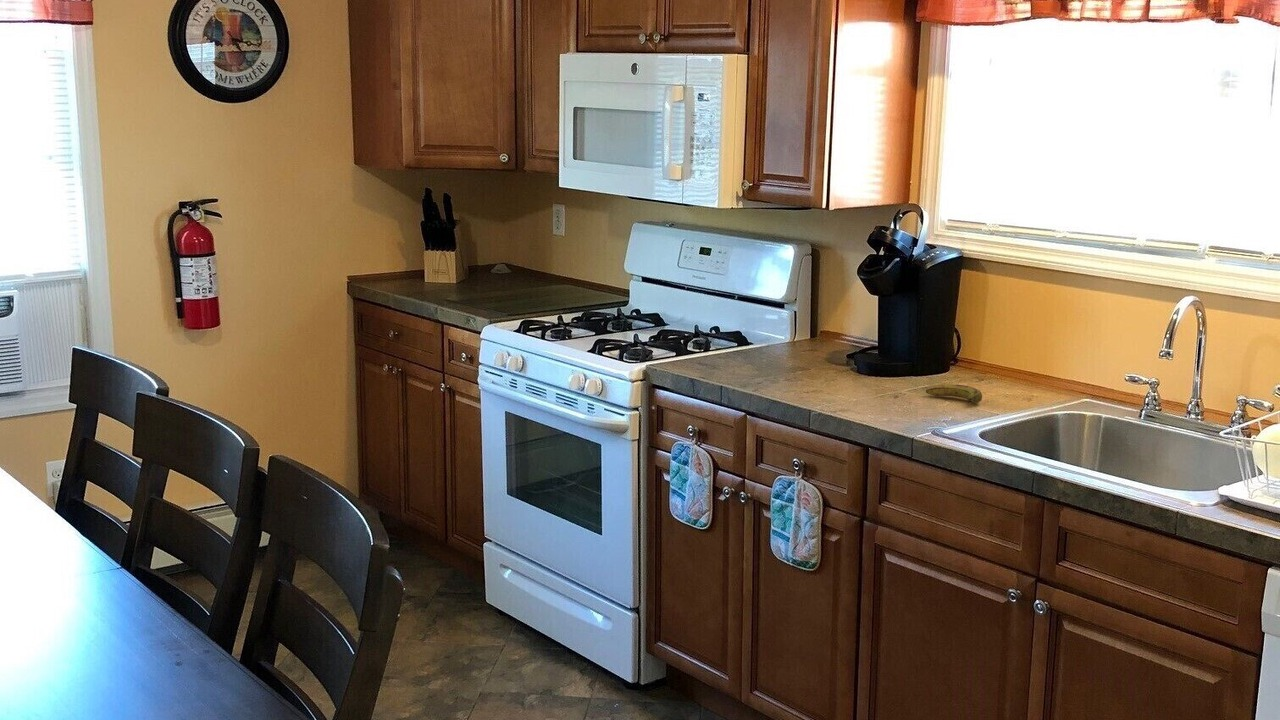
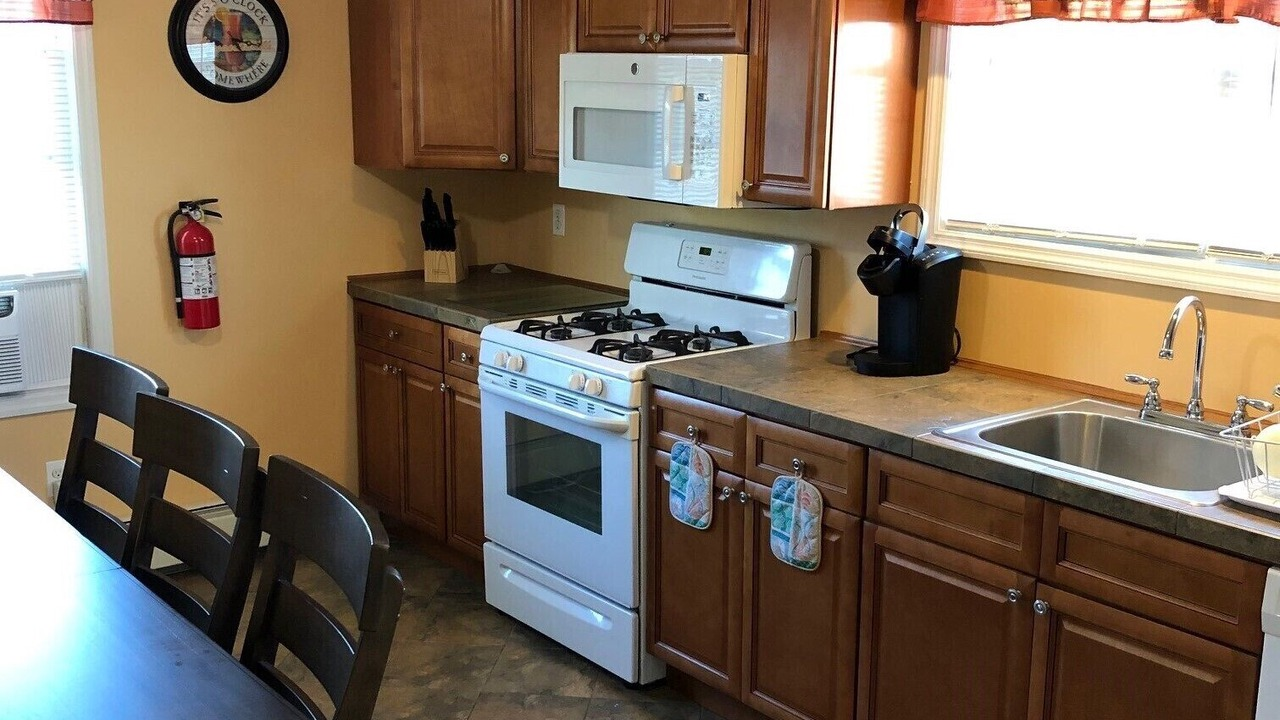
- banana [925,383,983,404]
